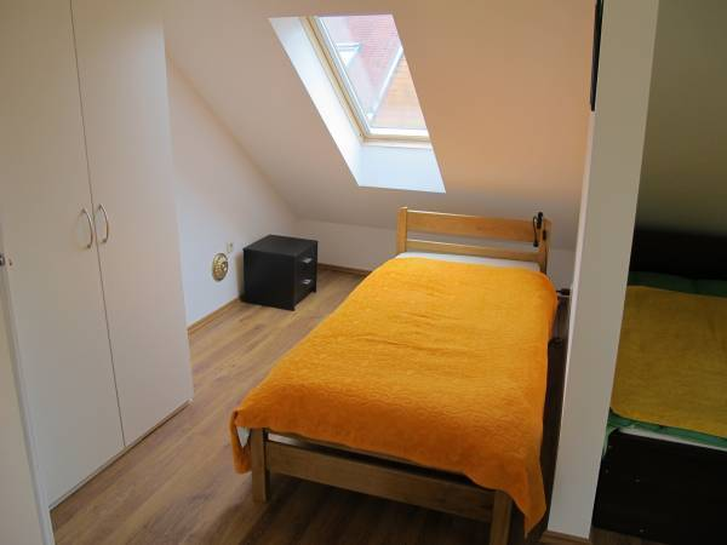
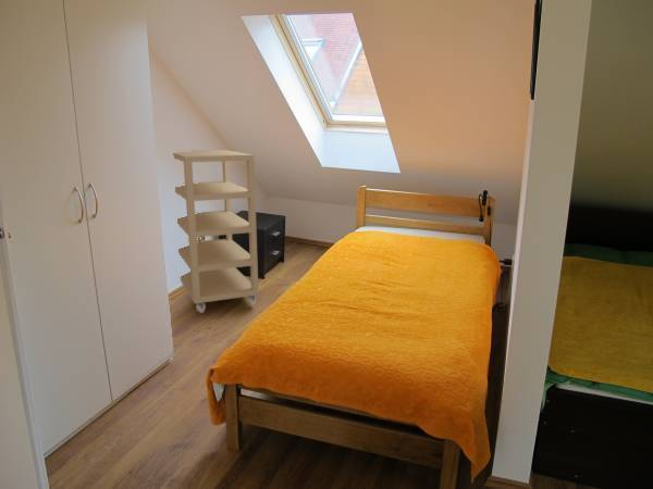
+ shelving unit [172,149,260,314]
